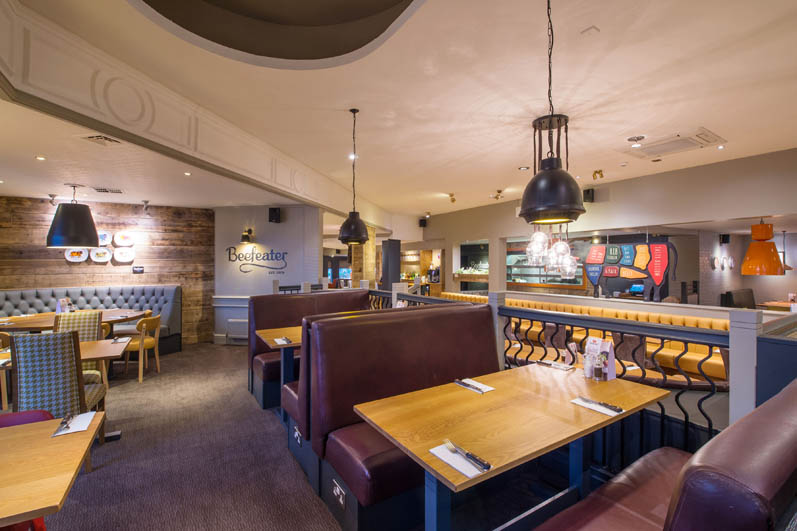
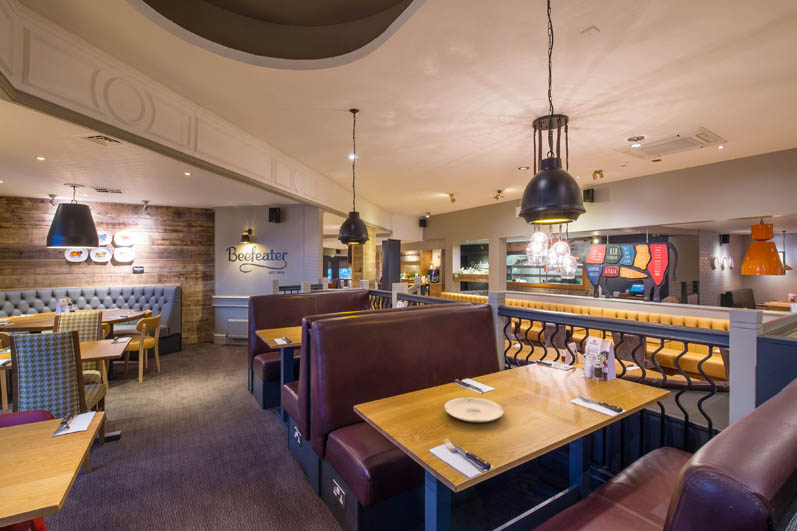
+ plate [443,396,505,423]
